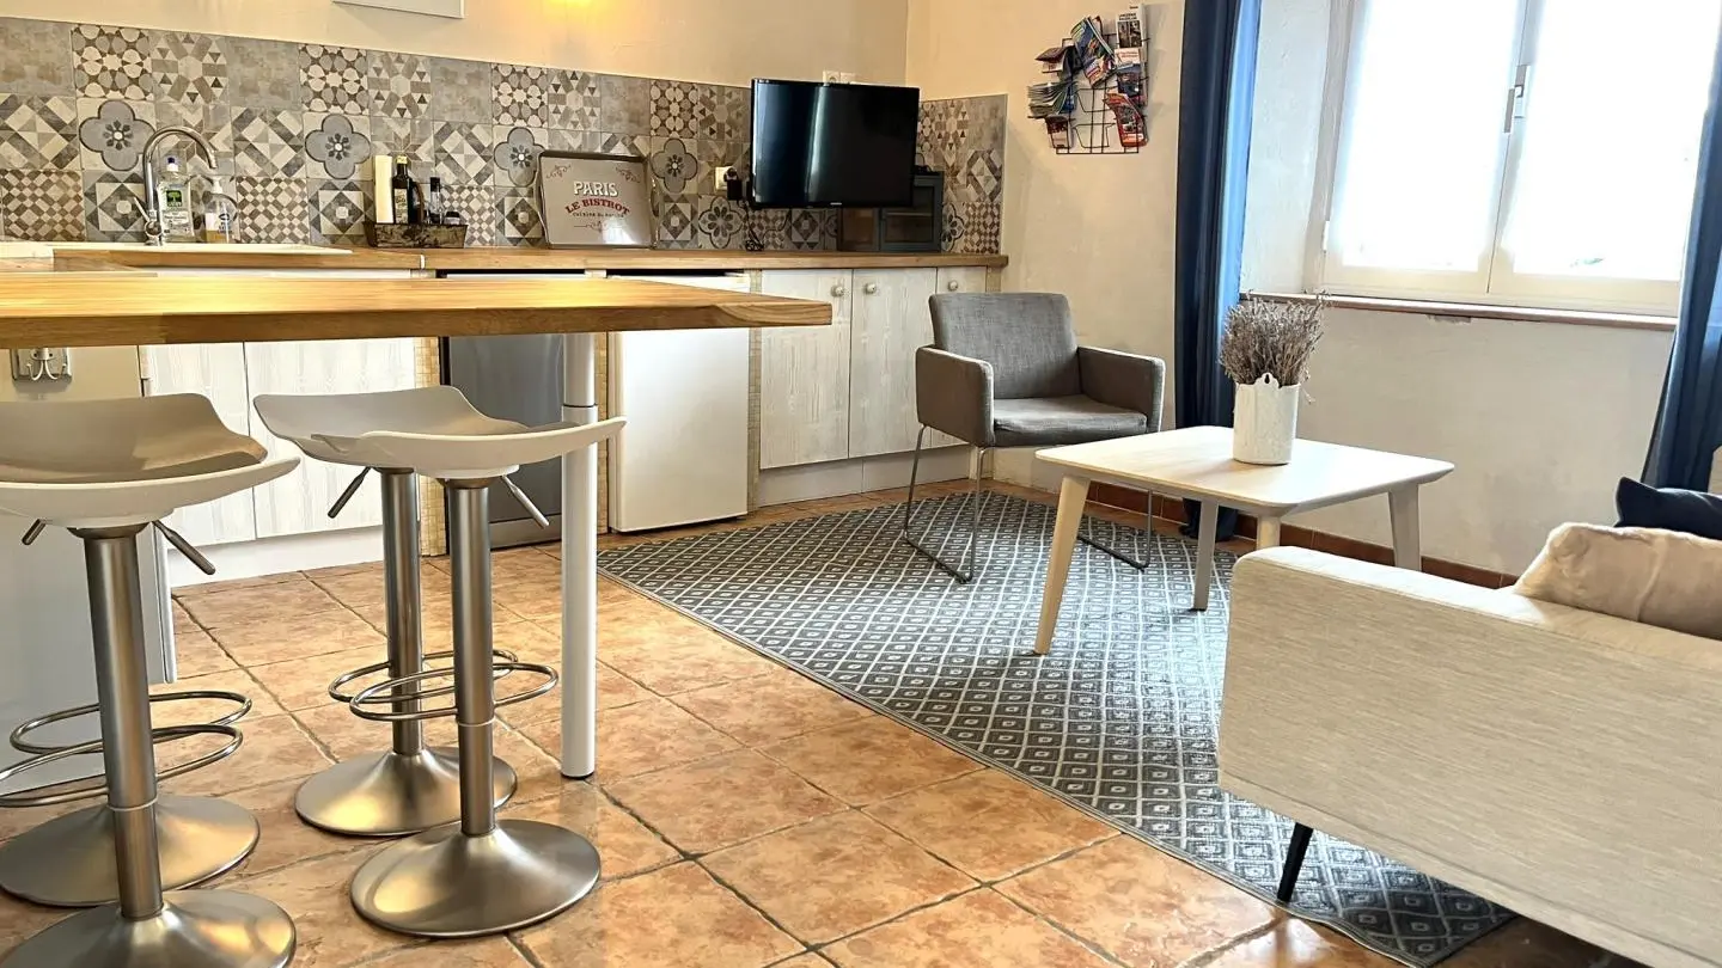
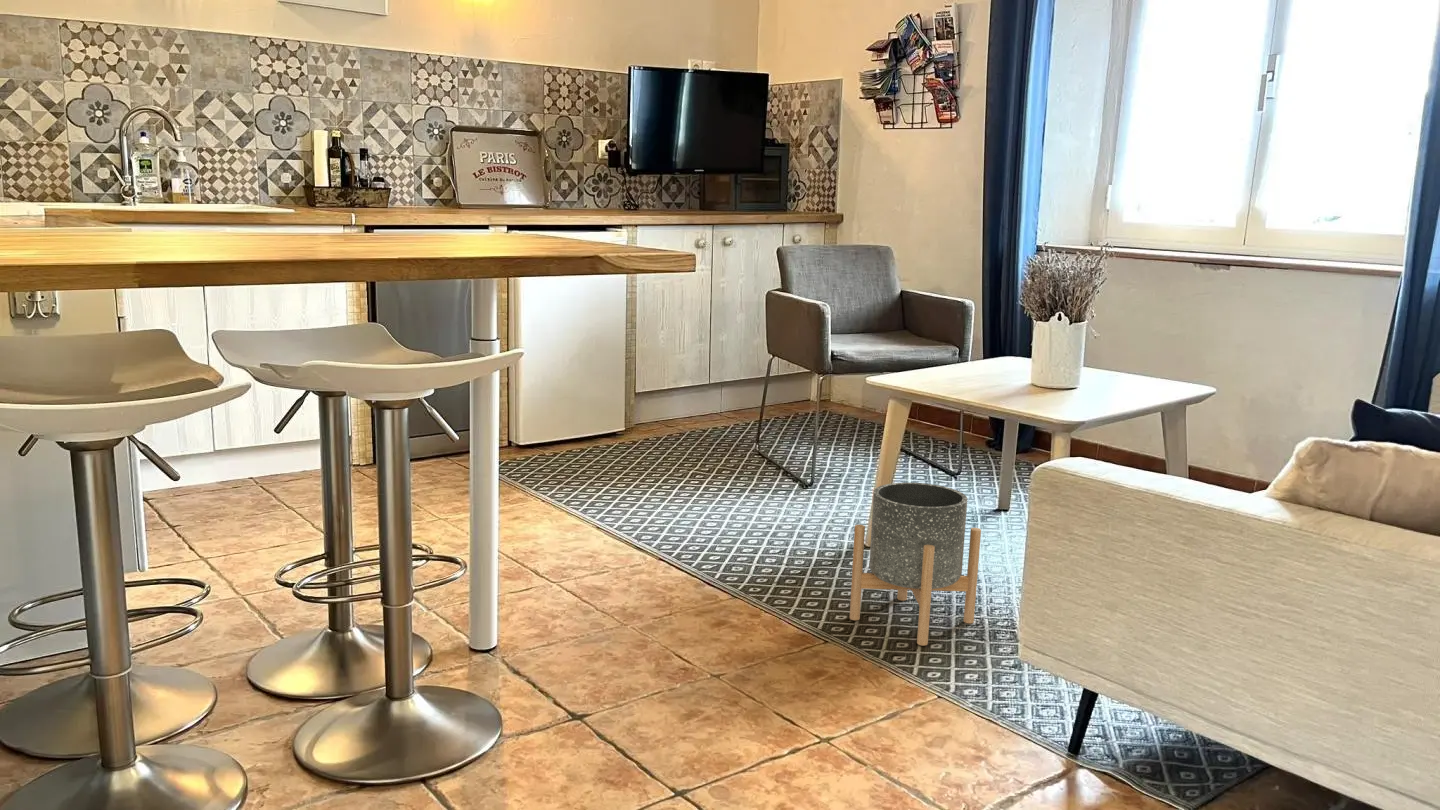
+ planter [849,482,982,647]
